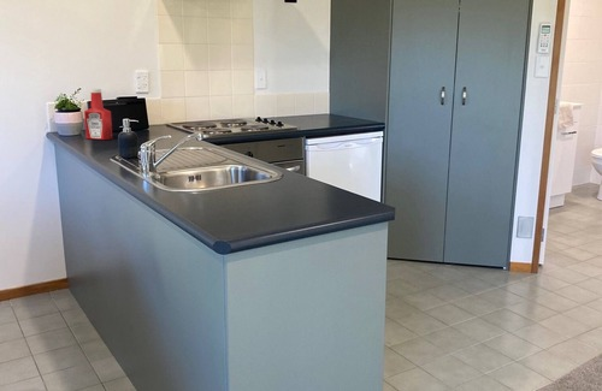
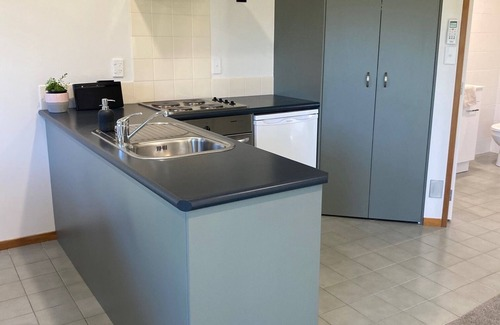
- soap bottle [83,88,113,141]
